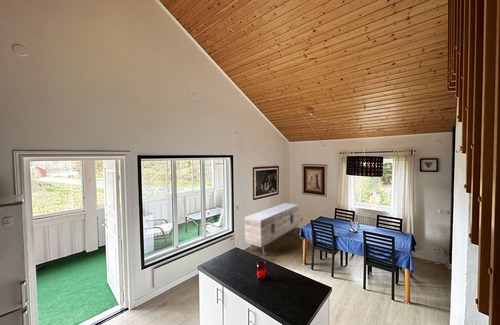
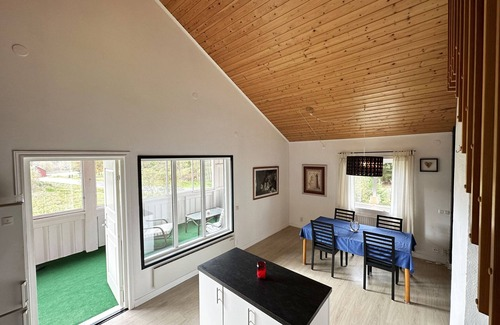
- sideboard [244,202,300,256]
